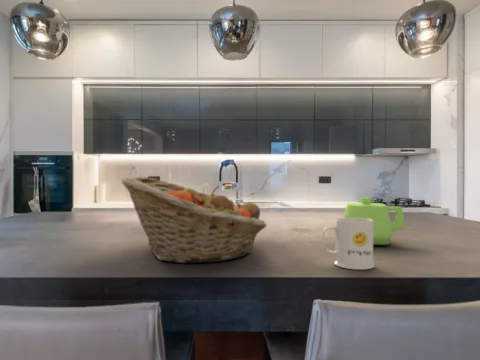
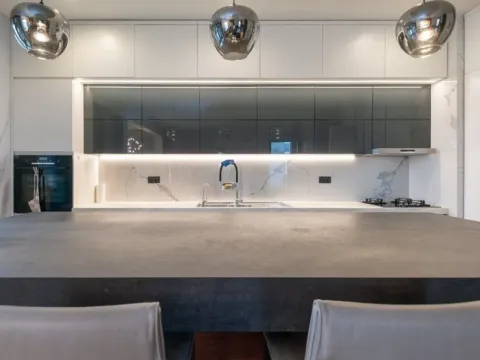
- teapot [342,196,406,246]
- fruit basket [120,176,268,265]
- mug [321,217,375,271]
